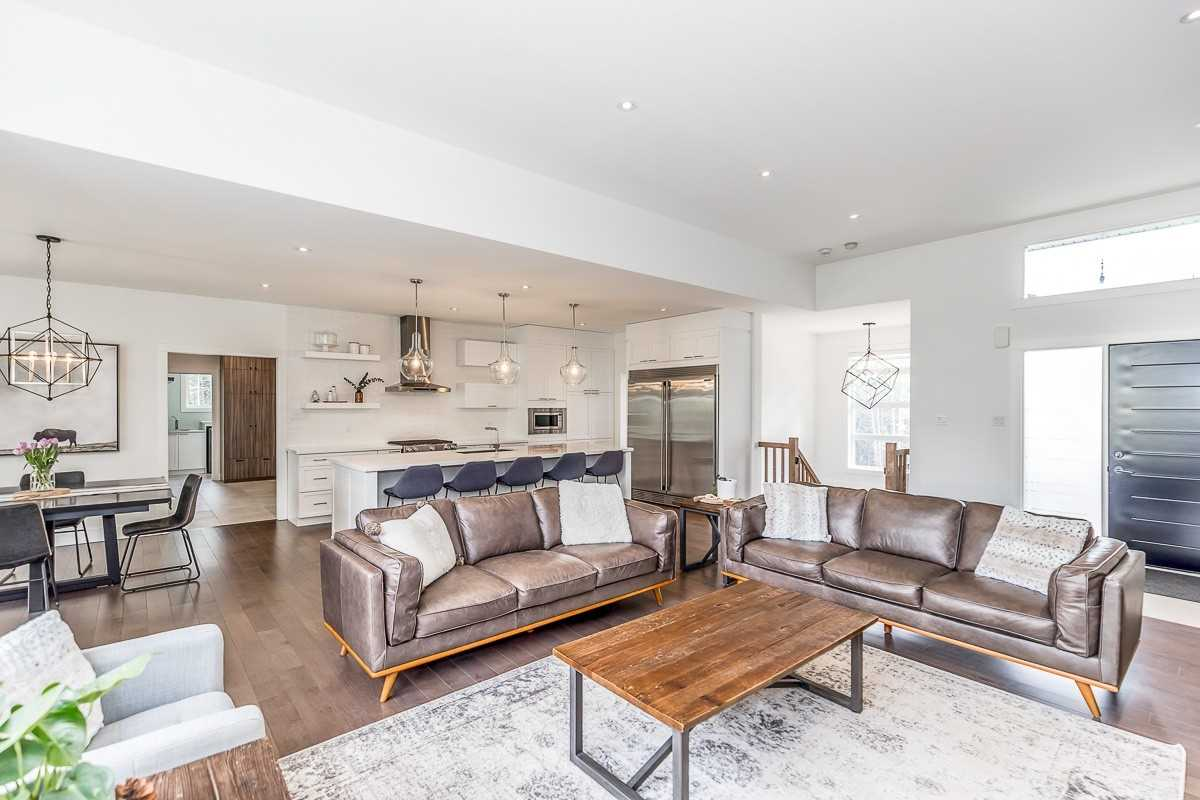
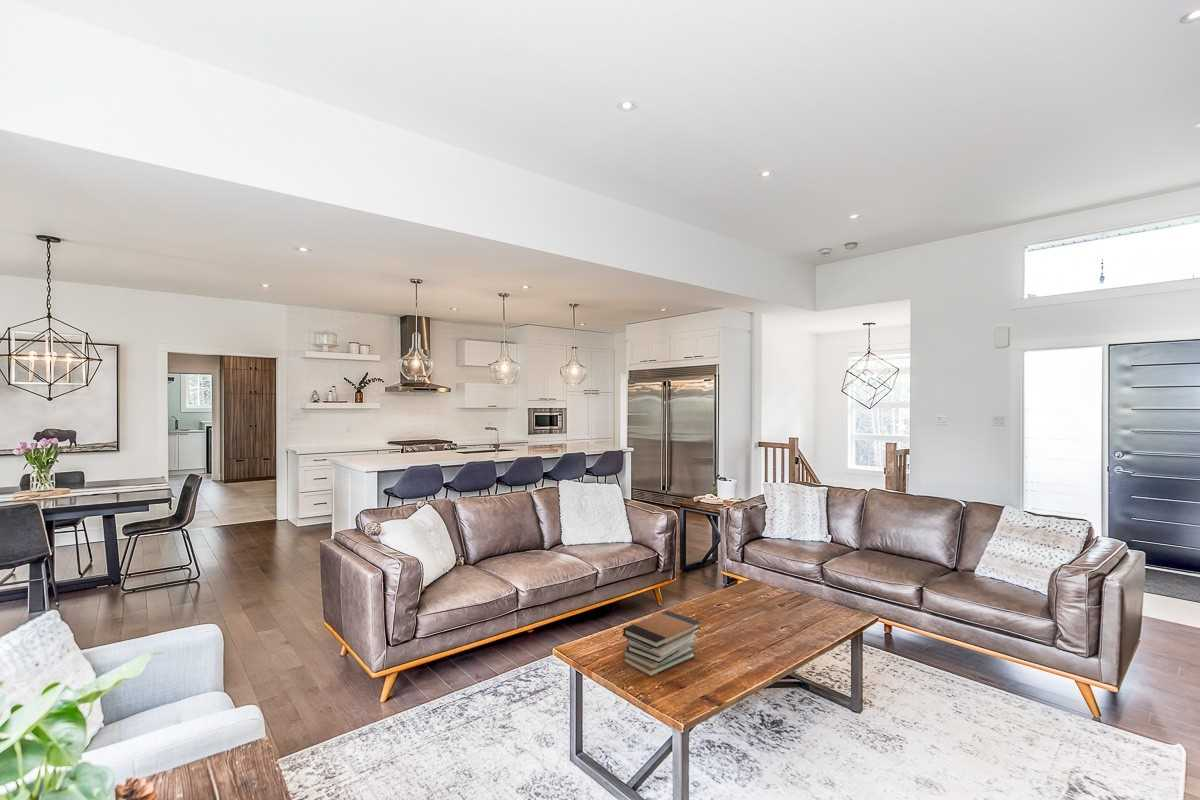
+ book stack [622,610,701,678]
